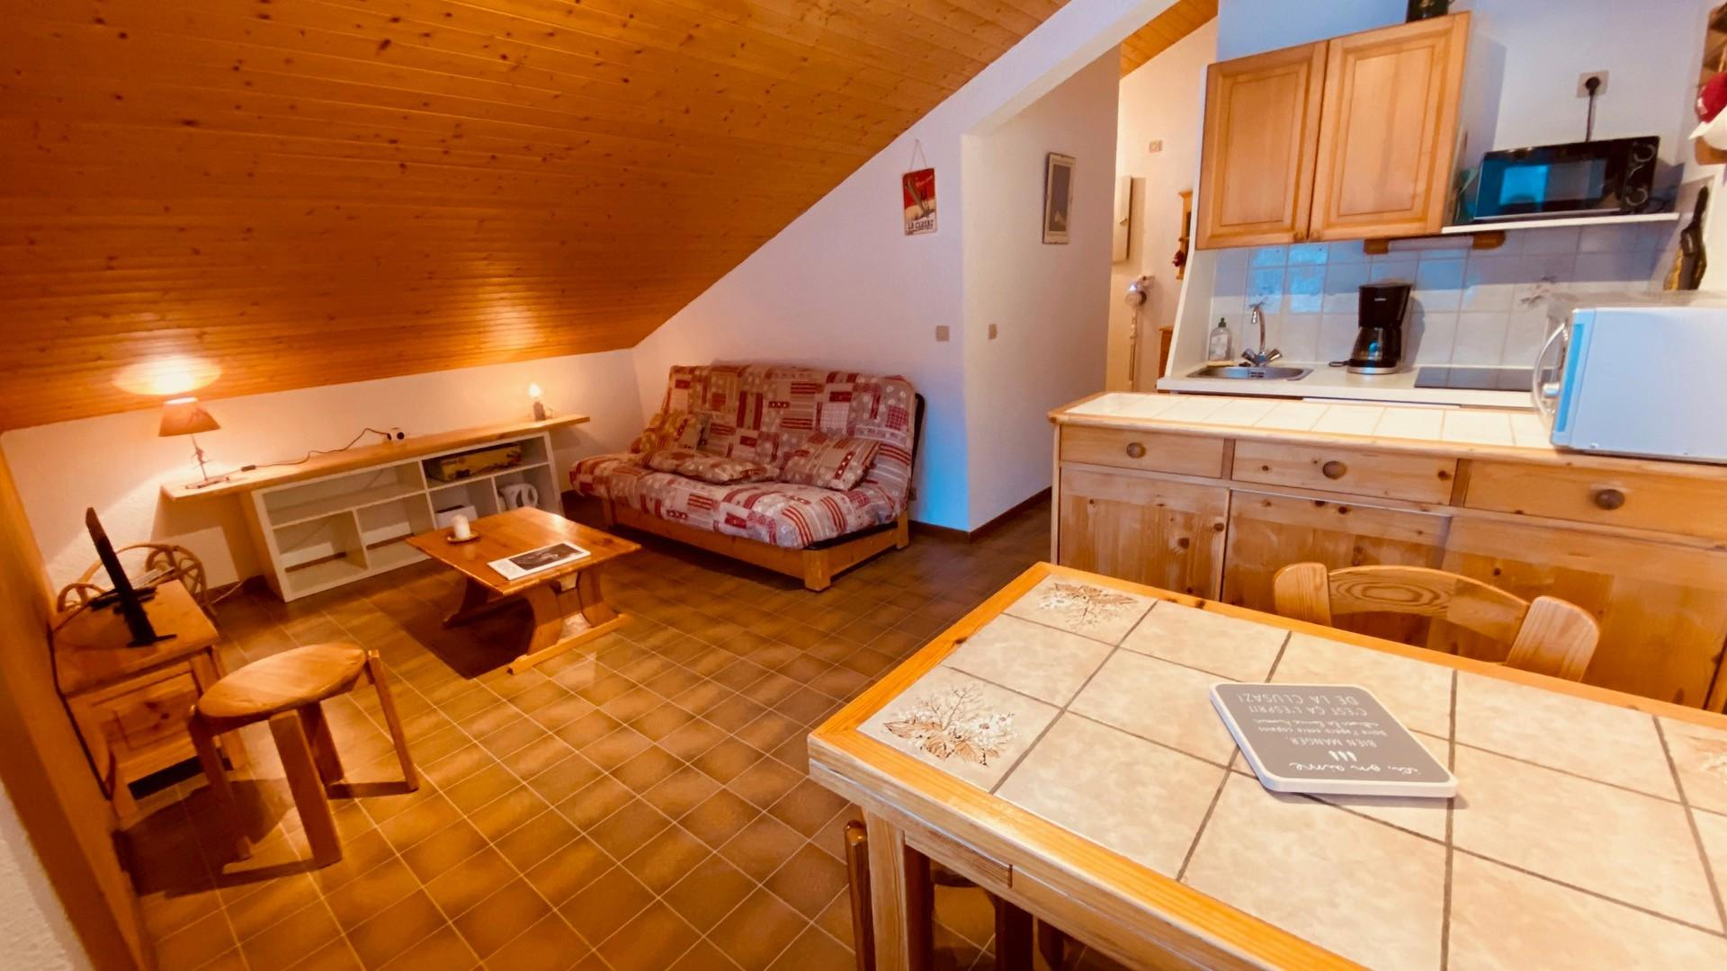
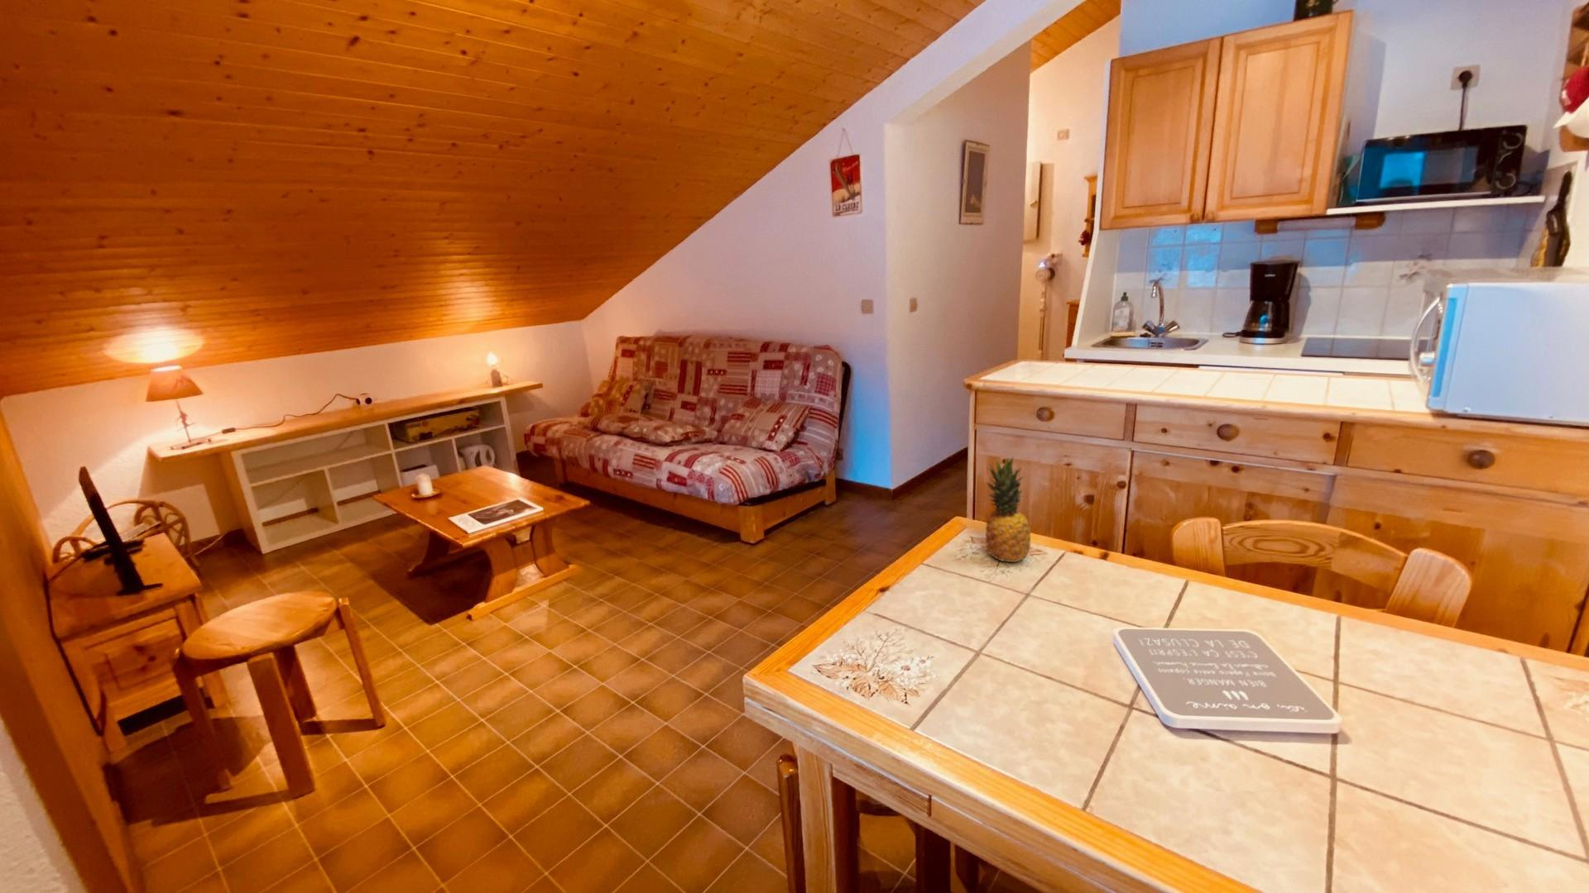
+ fruit [984,456,1031,563]
